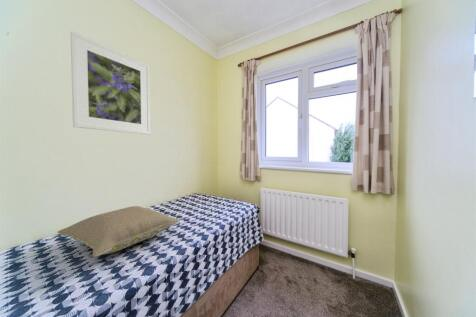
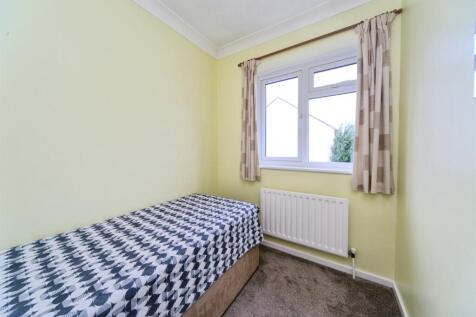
- pillow [57,205,180,258]
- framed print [70,31,151,135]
